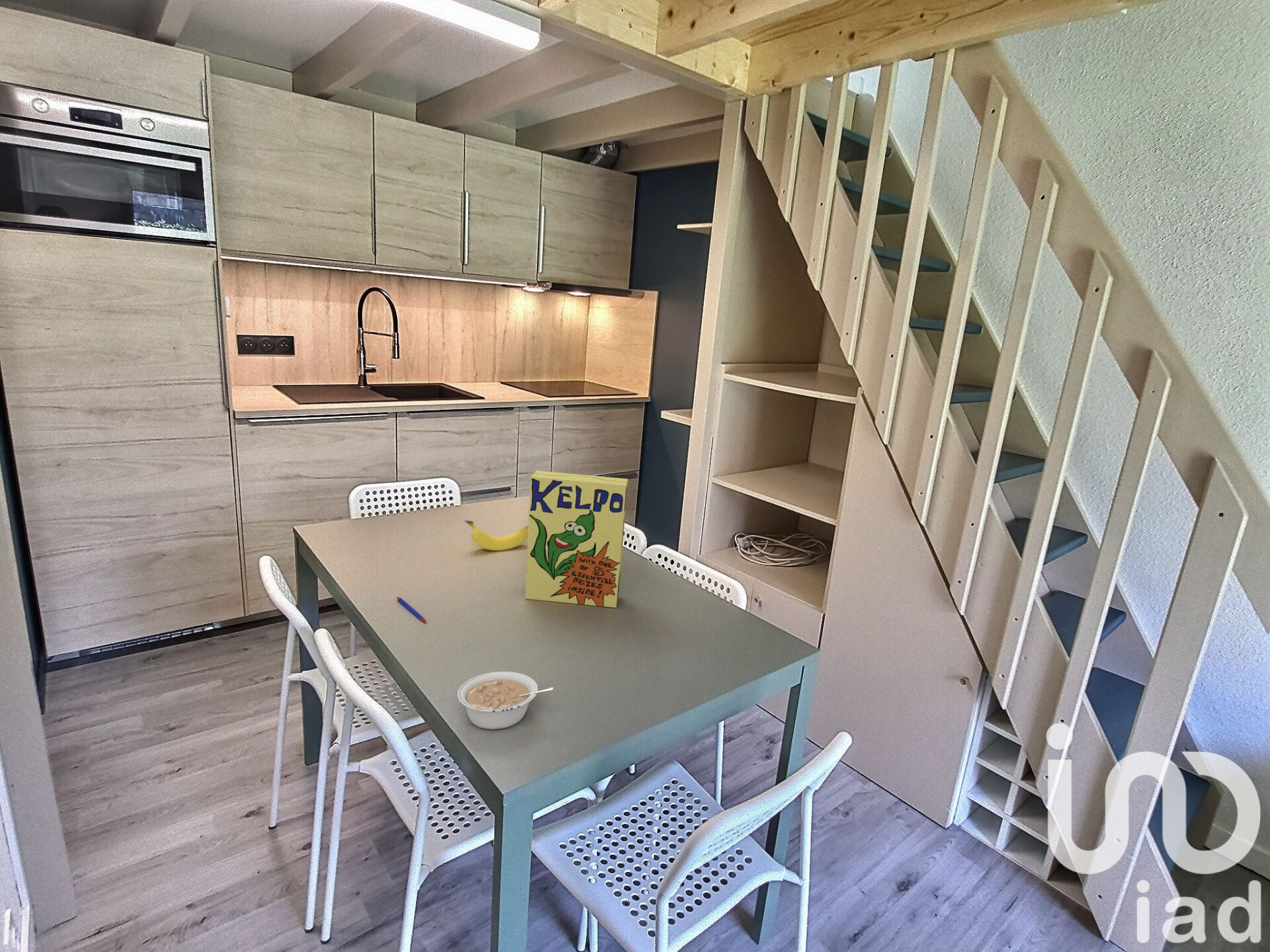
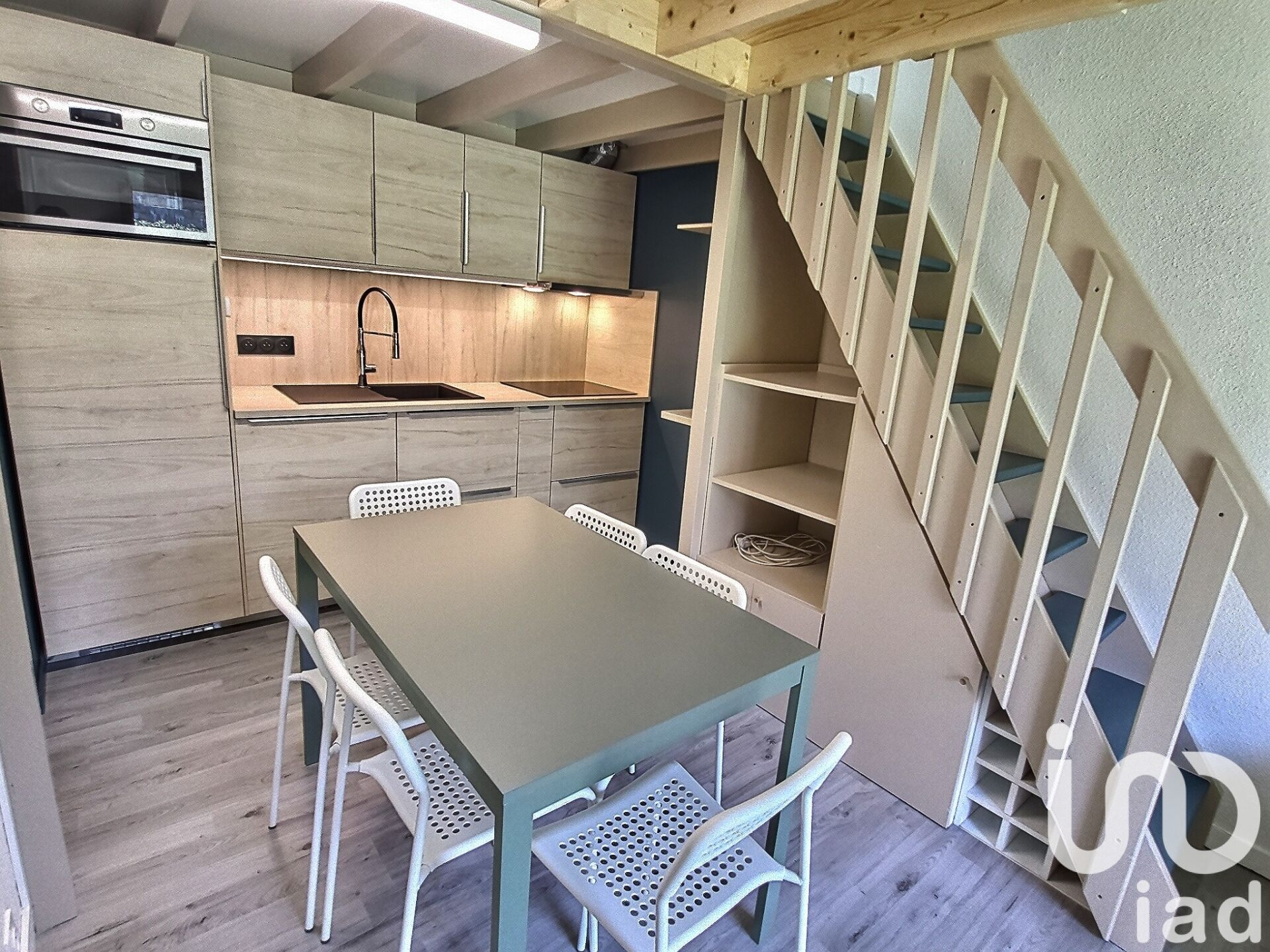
- pen [396,596,427,623]
- legume [456,671,554,730]
- cereal box [525,470,628,608]
- banana [464,520,529,551]
